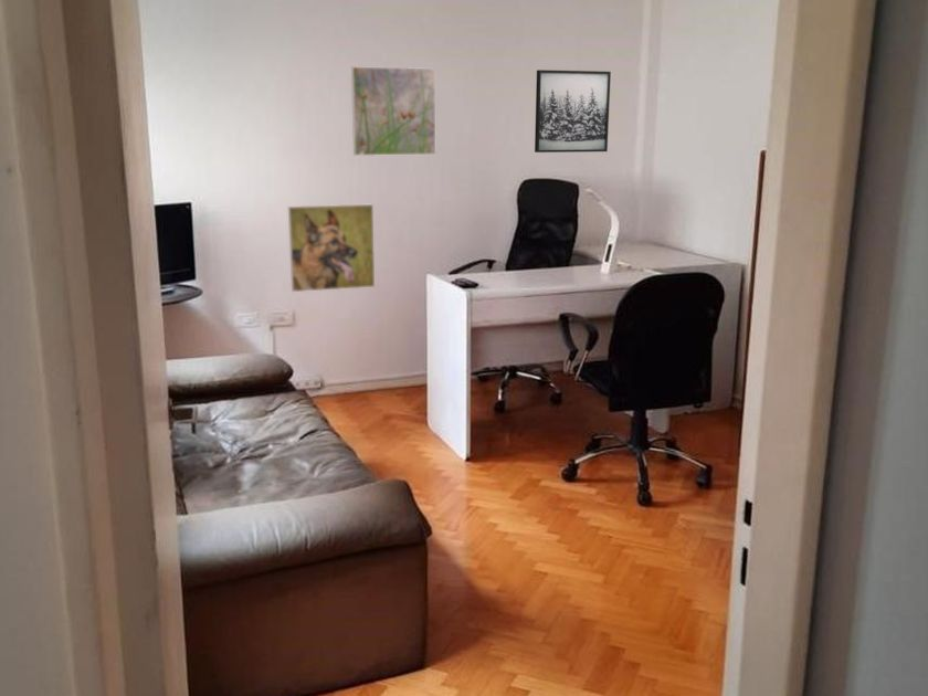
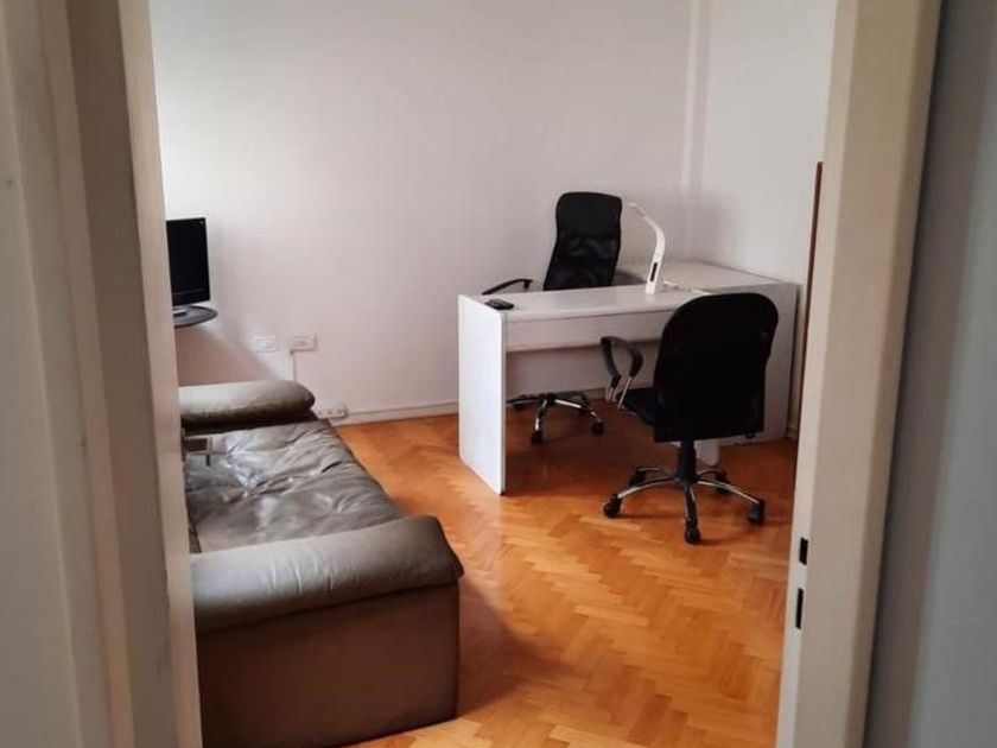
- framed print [287,203,376,293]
- wall art [534,68,612,154]
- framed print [350,65,436,157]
